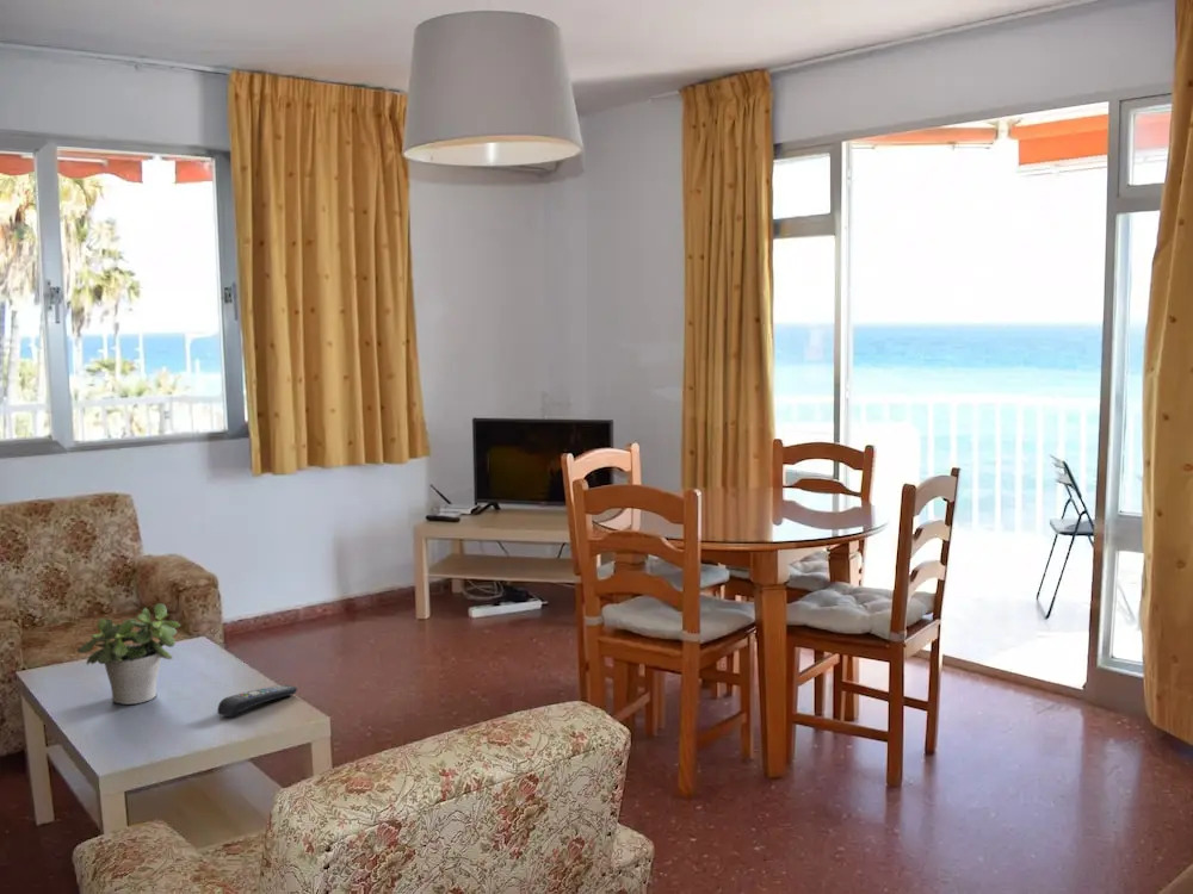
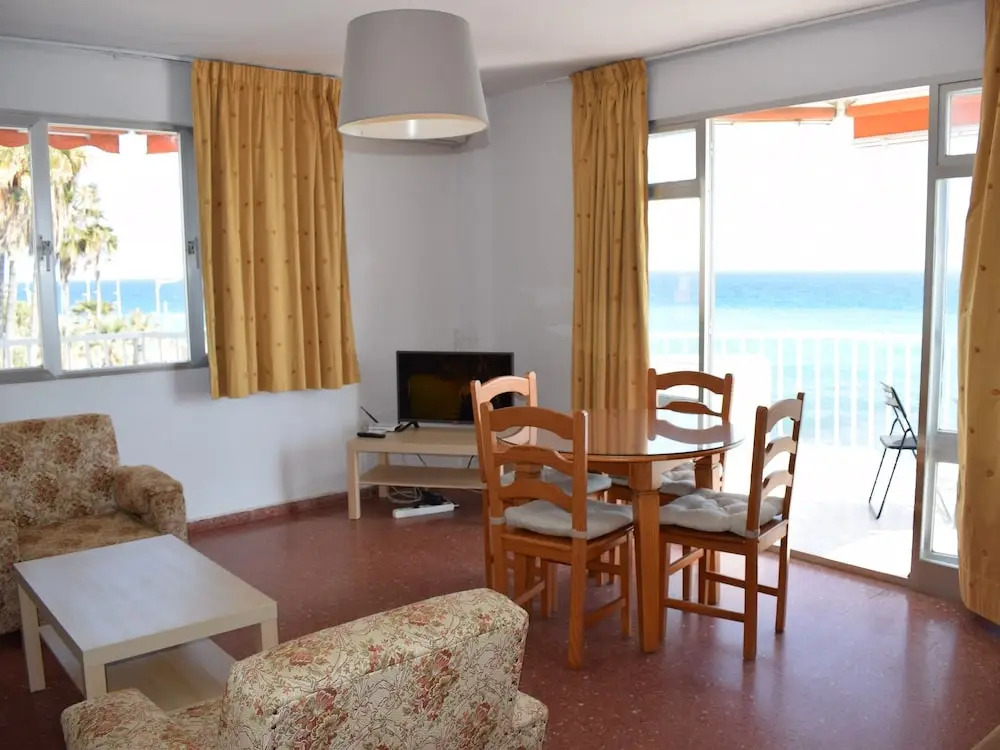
- potted plant [76,602,181,706]
- remote control [217,683,298,718]
